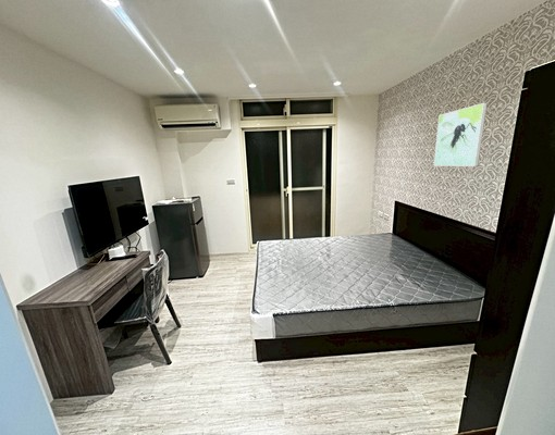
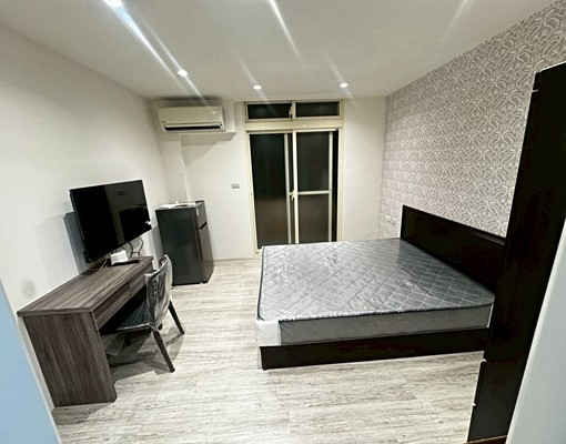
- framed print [433,102,488,167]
